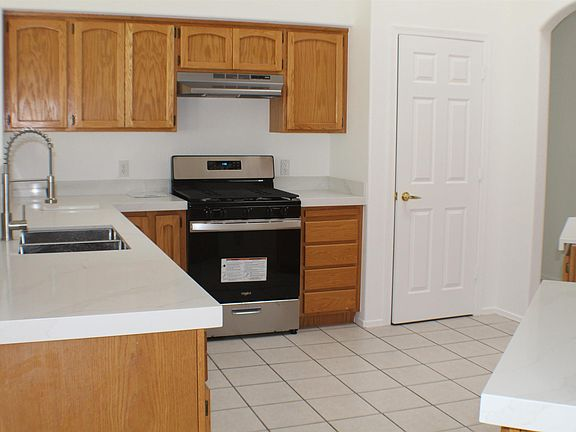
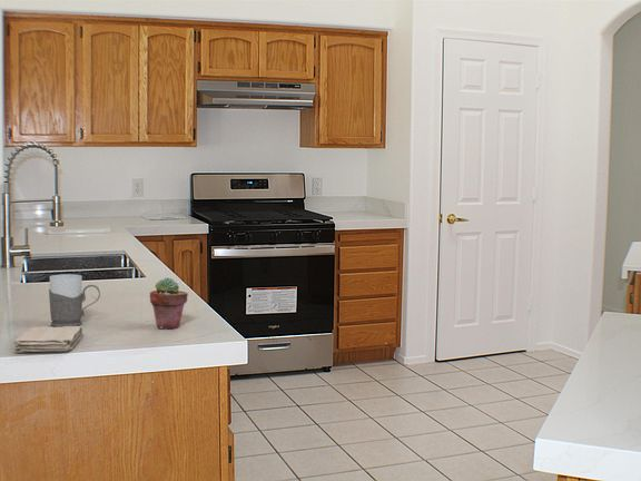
+ mug [48,273,101,327]
+ washcloth [12,325,83,353]
+ potted succulent [149,277,189,330]
